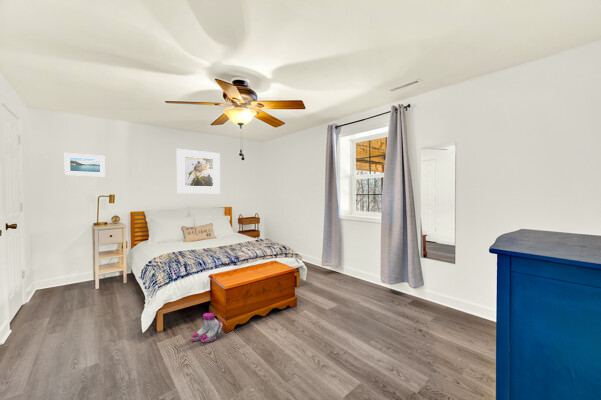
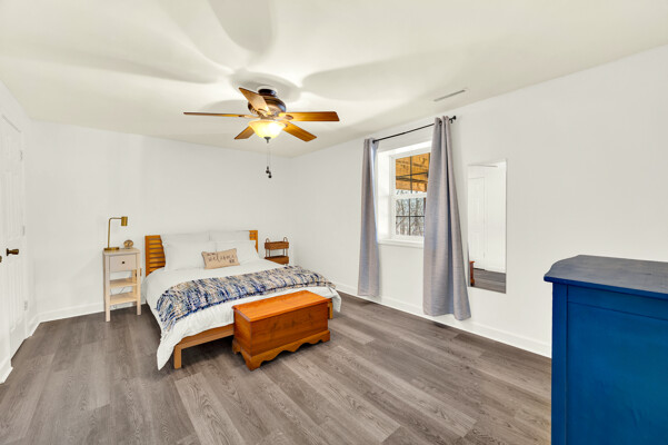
- boots [191,312,223,343]
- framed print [64,152,106,177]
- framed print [176,148,221,194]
